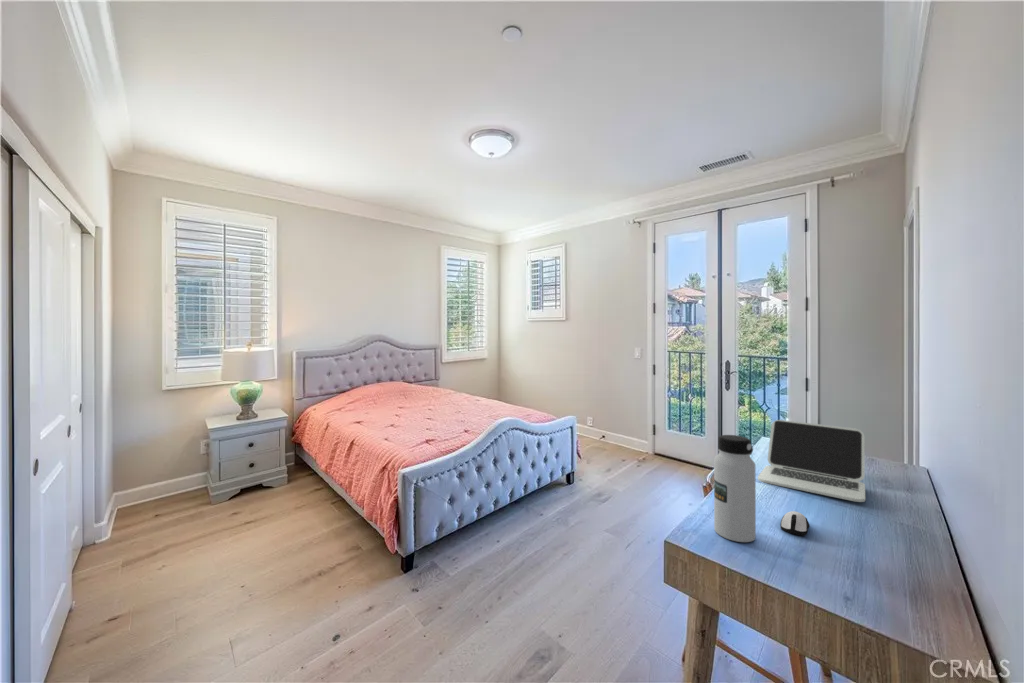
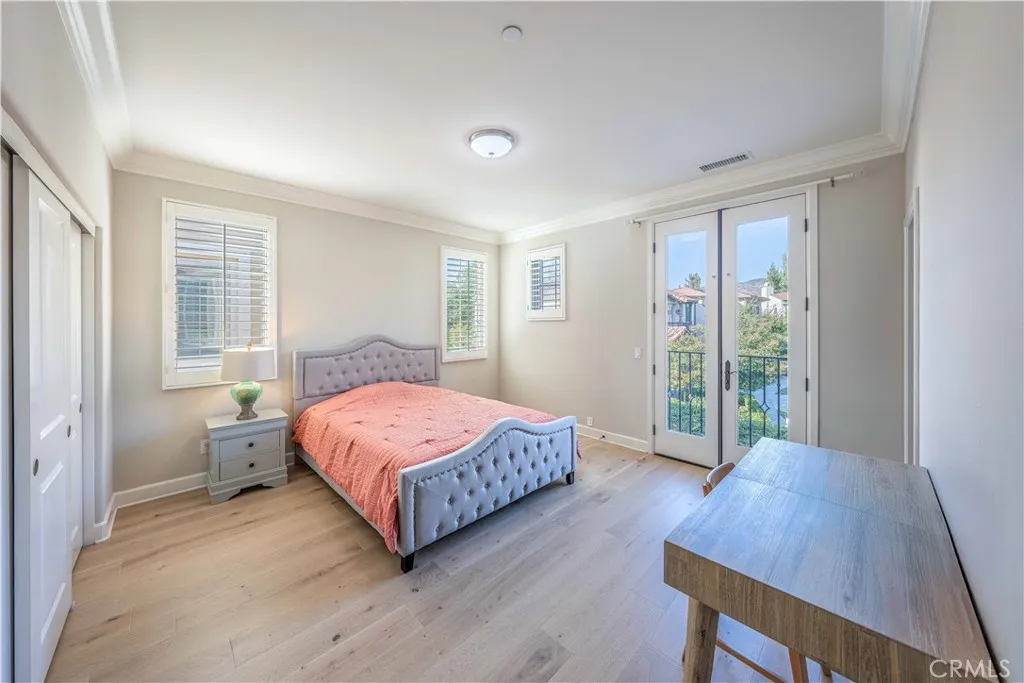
- computer mouse [779,510,811,537]
- laptop [757,419,866,503]
- water bottle [713,434,757,543]
